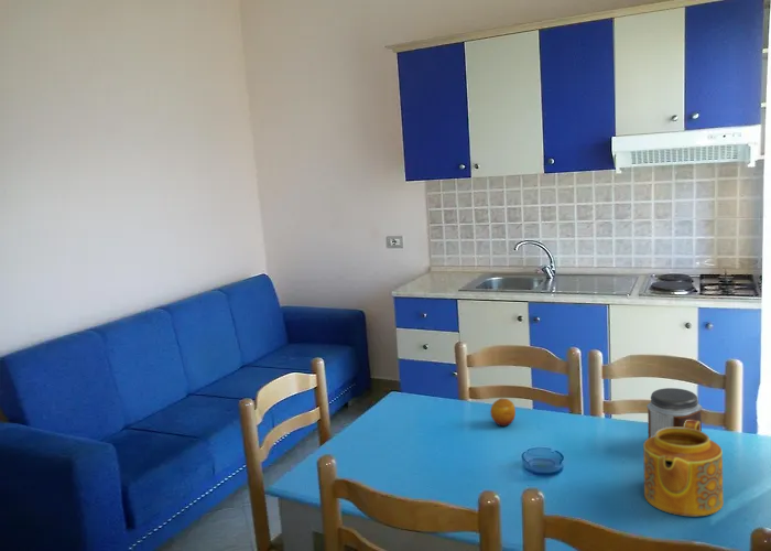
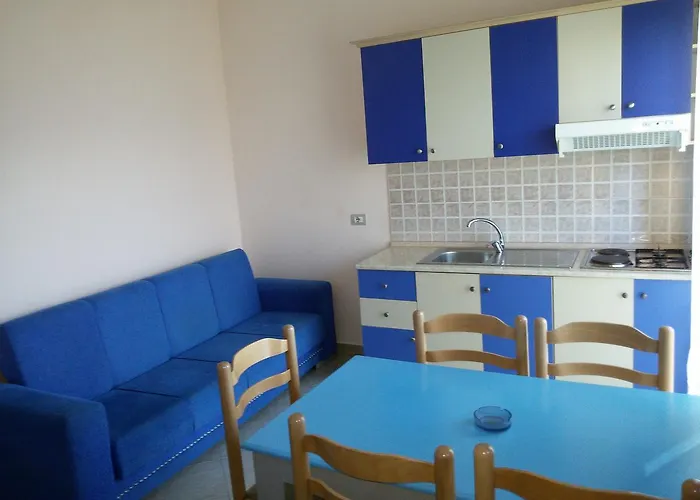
- fruit [489,398,517,428]
- teapot [642,420,725,517]
- jar [645,387,703,439]
